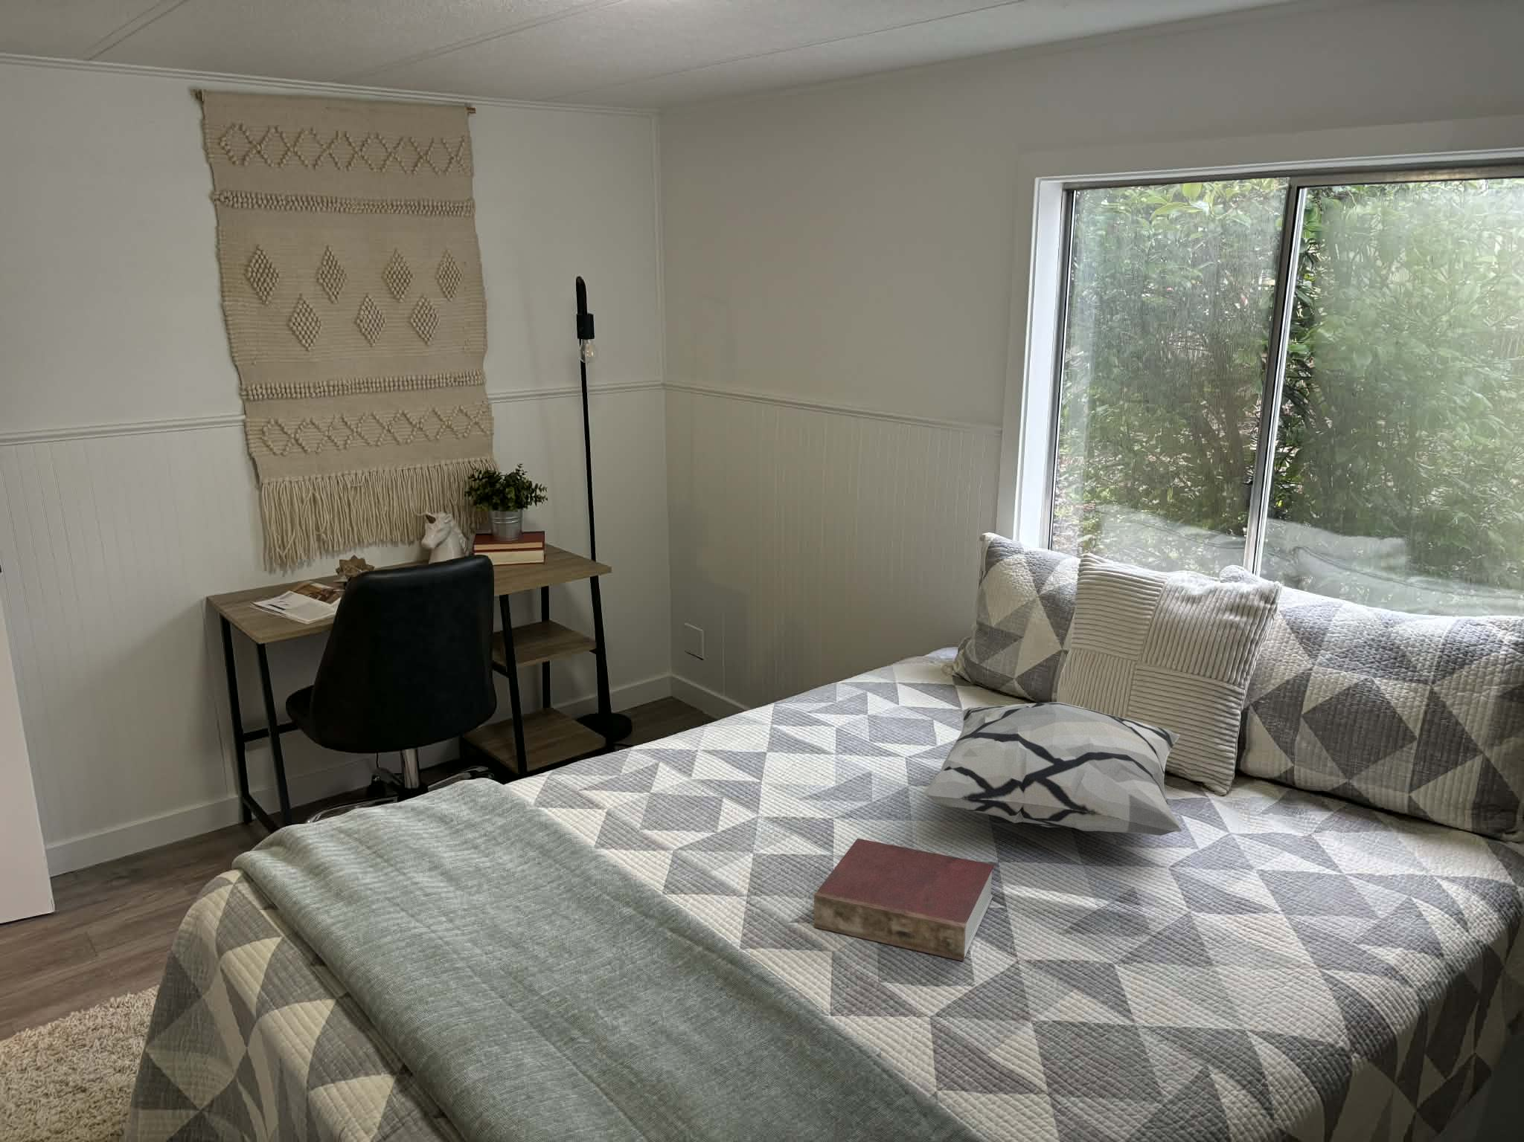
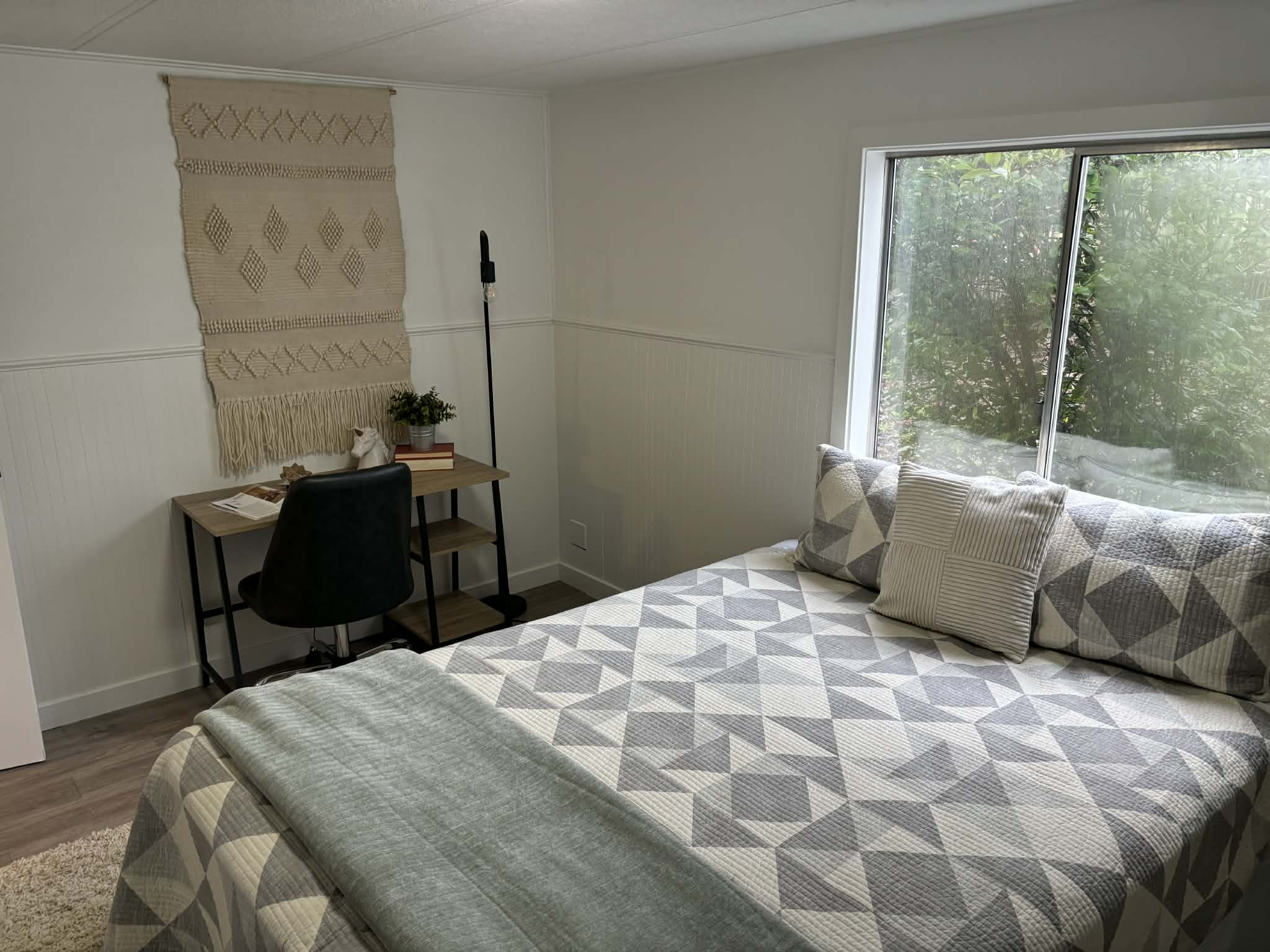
- decorative pillow [923,701,1182,836]
- book [814,839,995,962]
